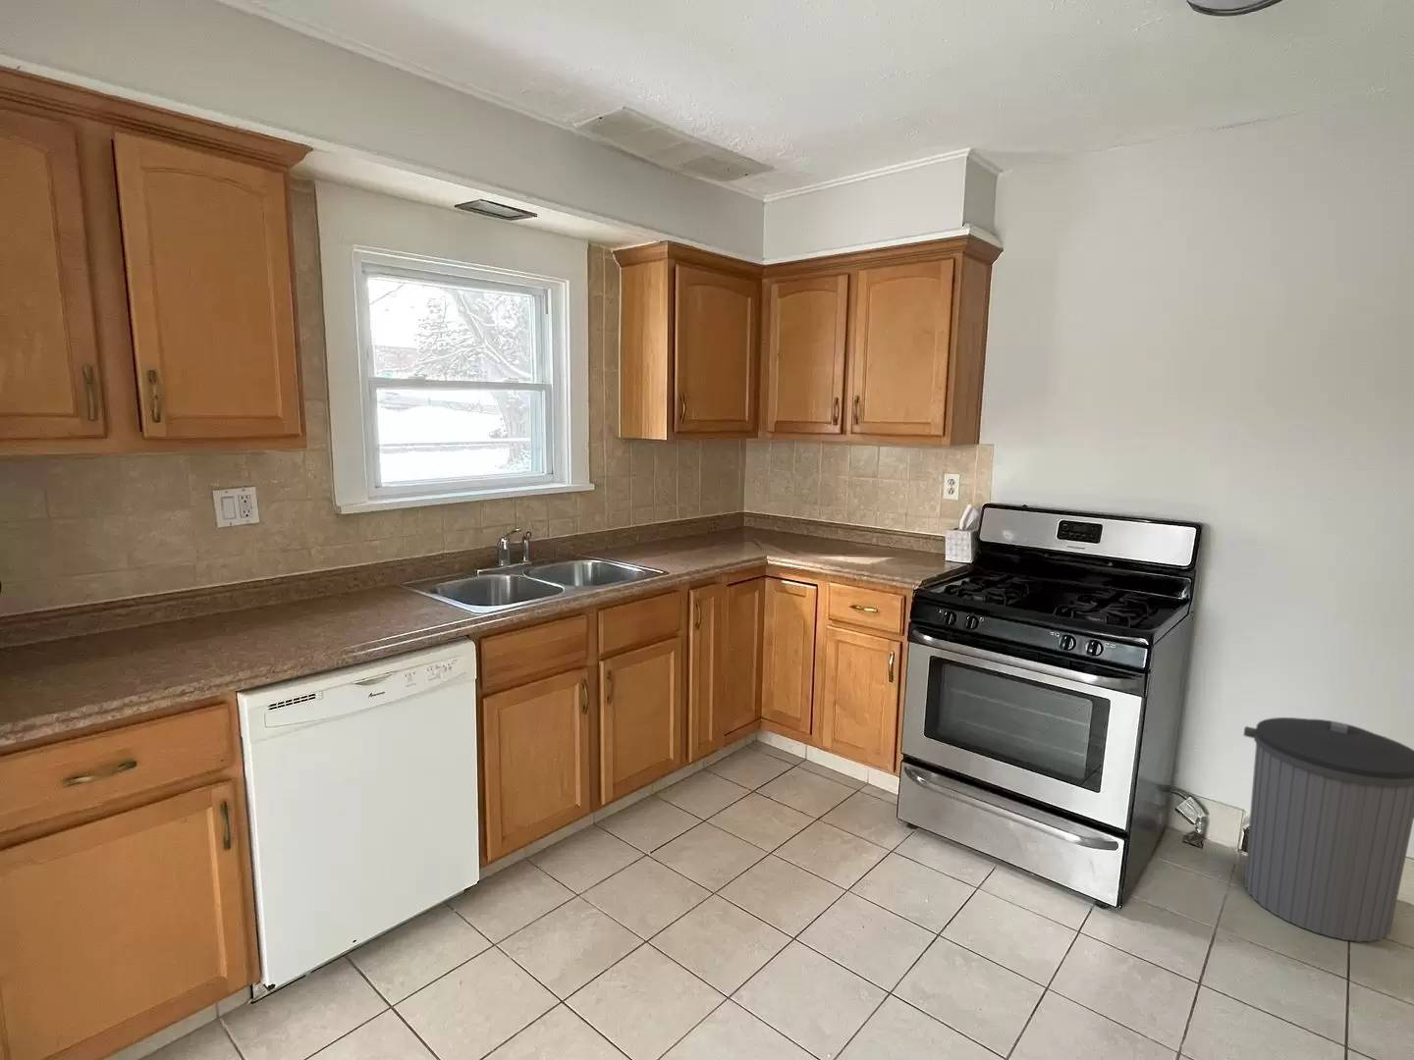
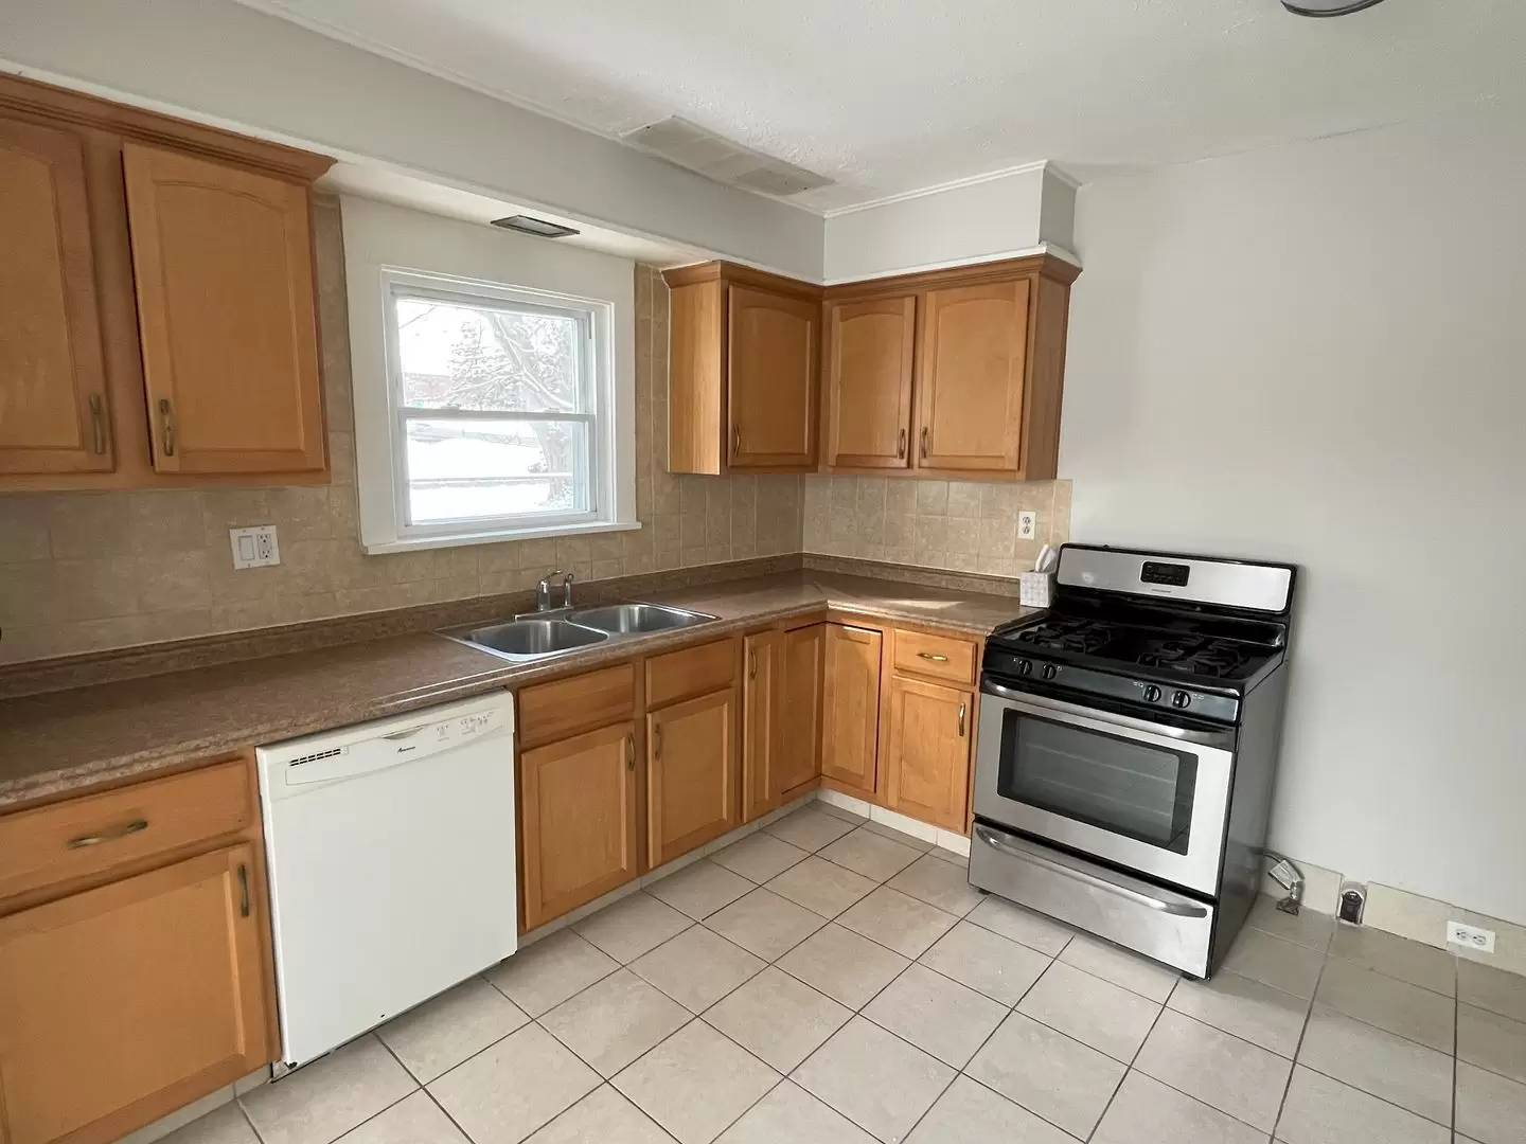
- trash can [1244,716,1414,943]
